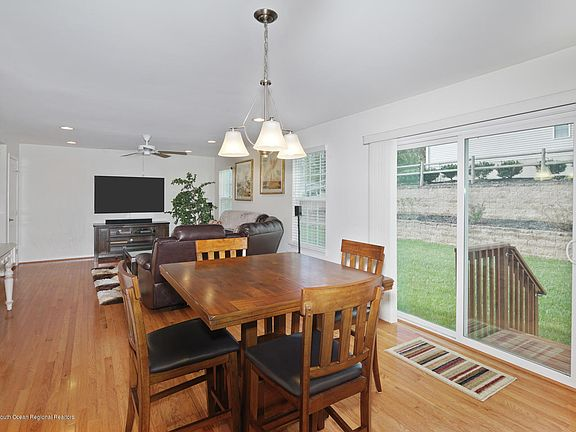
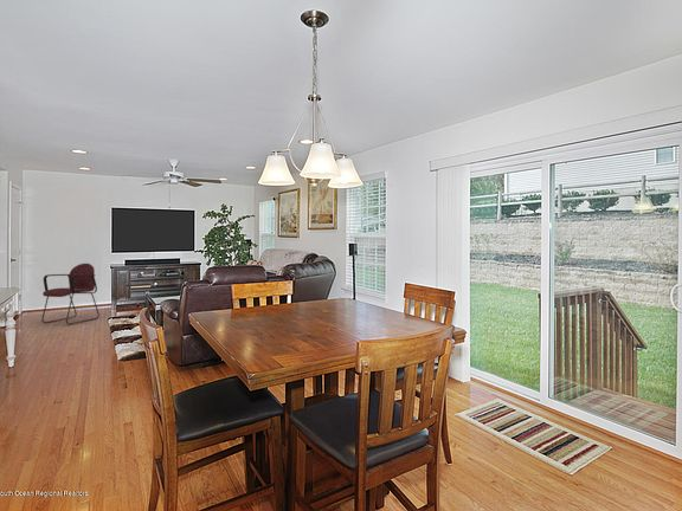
+ armchair [40,263,101,325]
